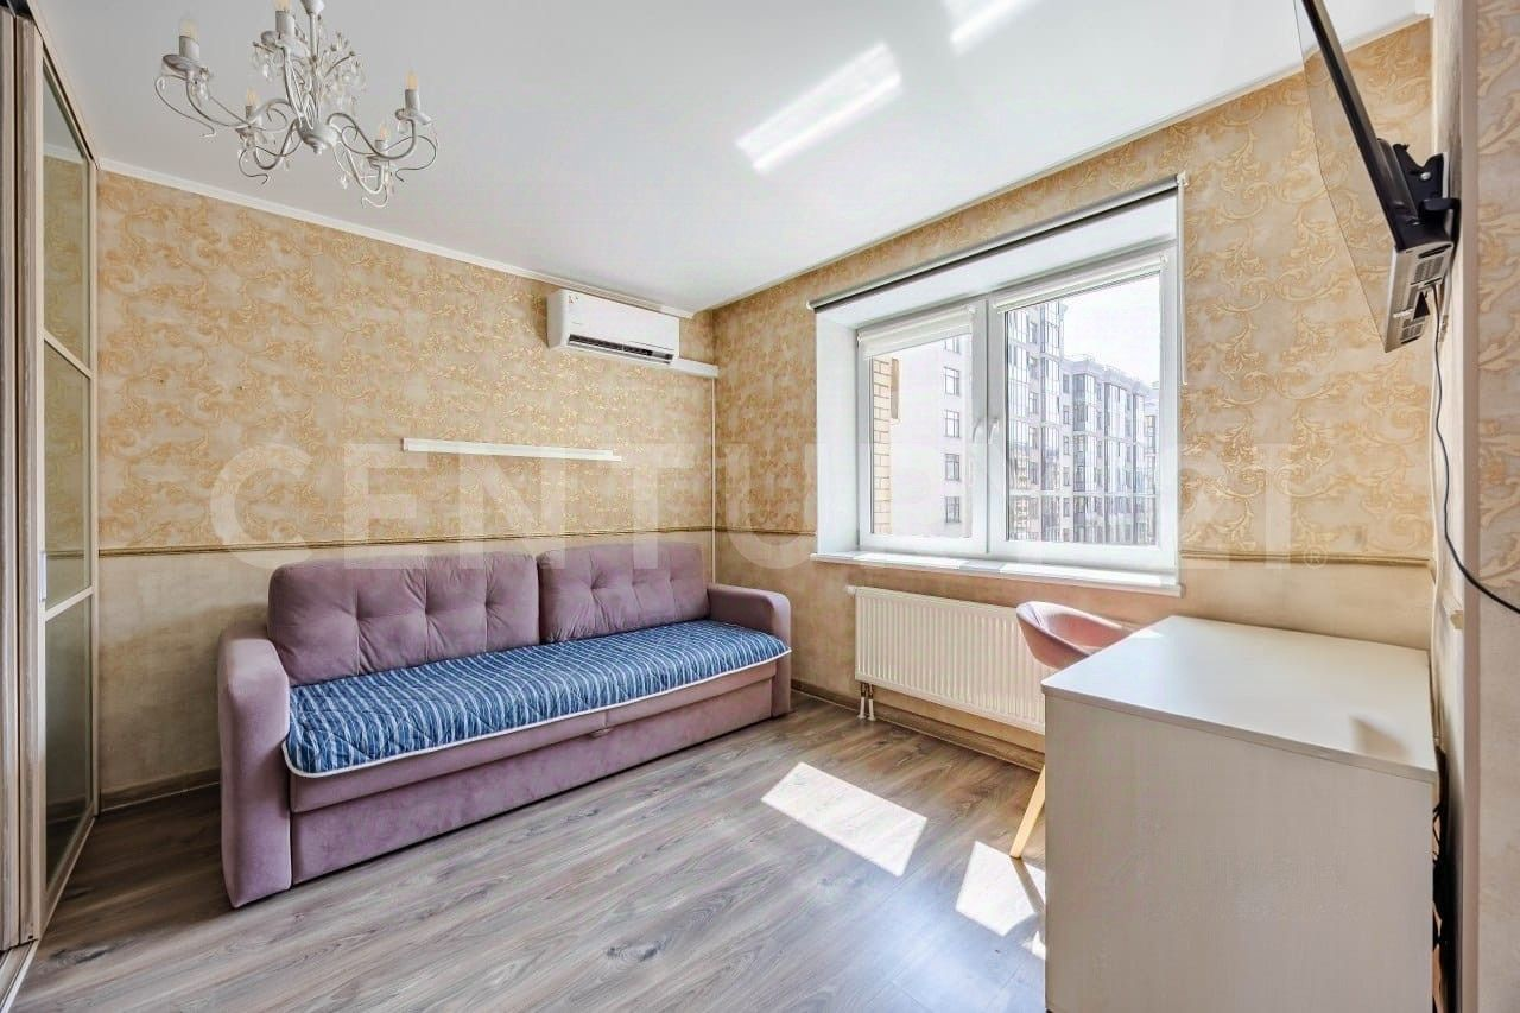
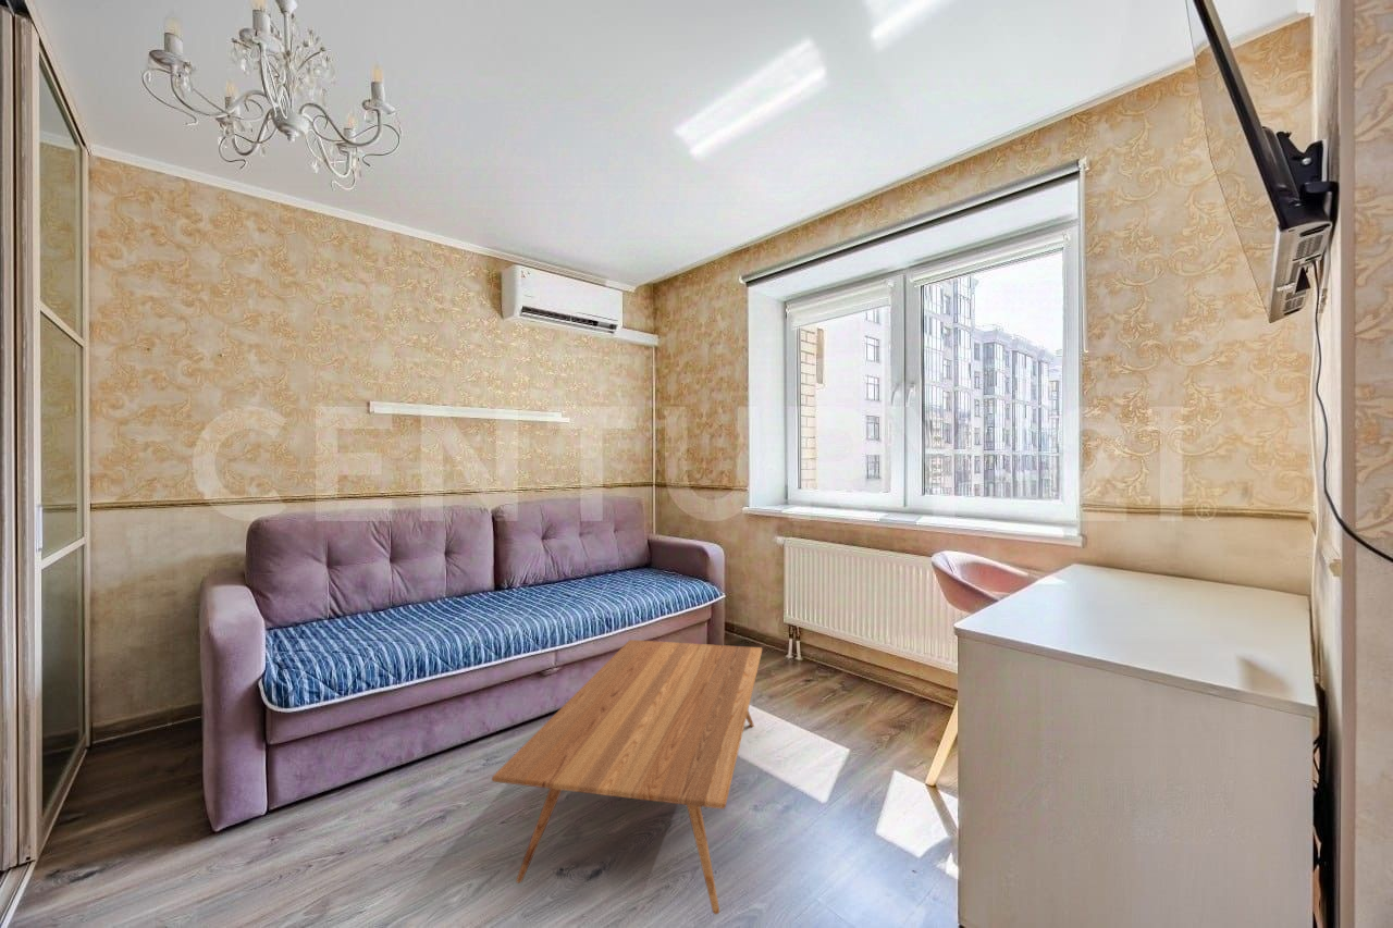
+ coffee table [491,639,763,915]
